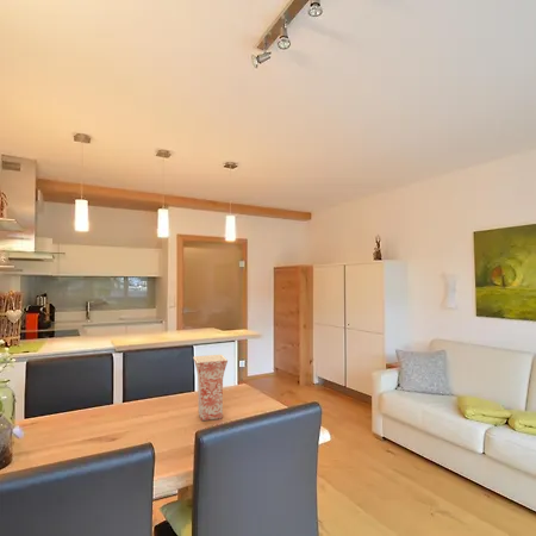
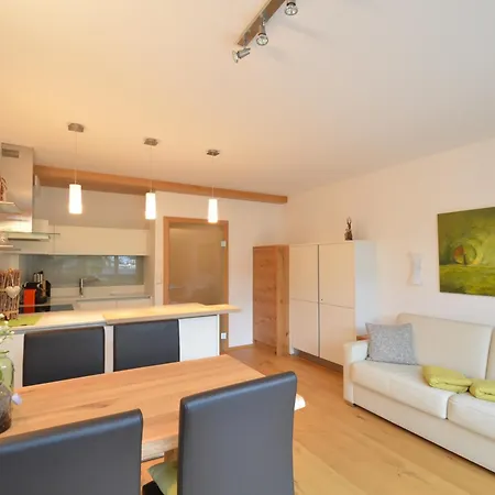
- vase [192,354,229,422]
